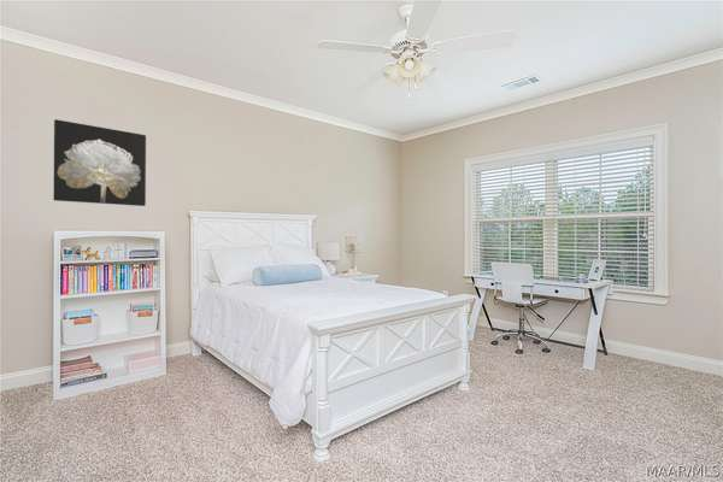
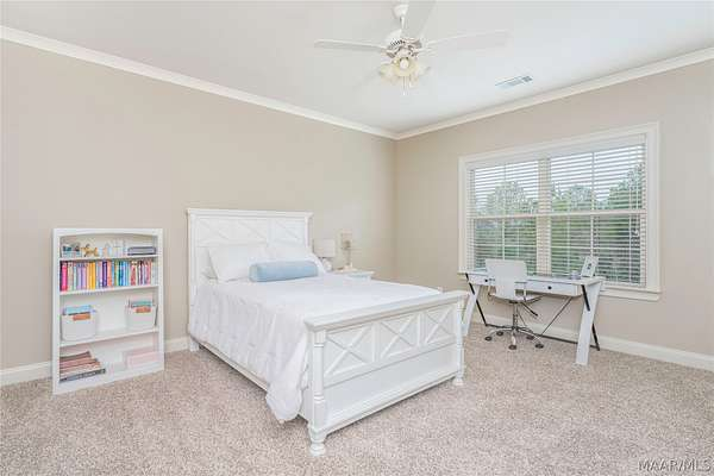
- wall art [52,118,147,207]
